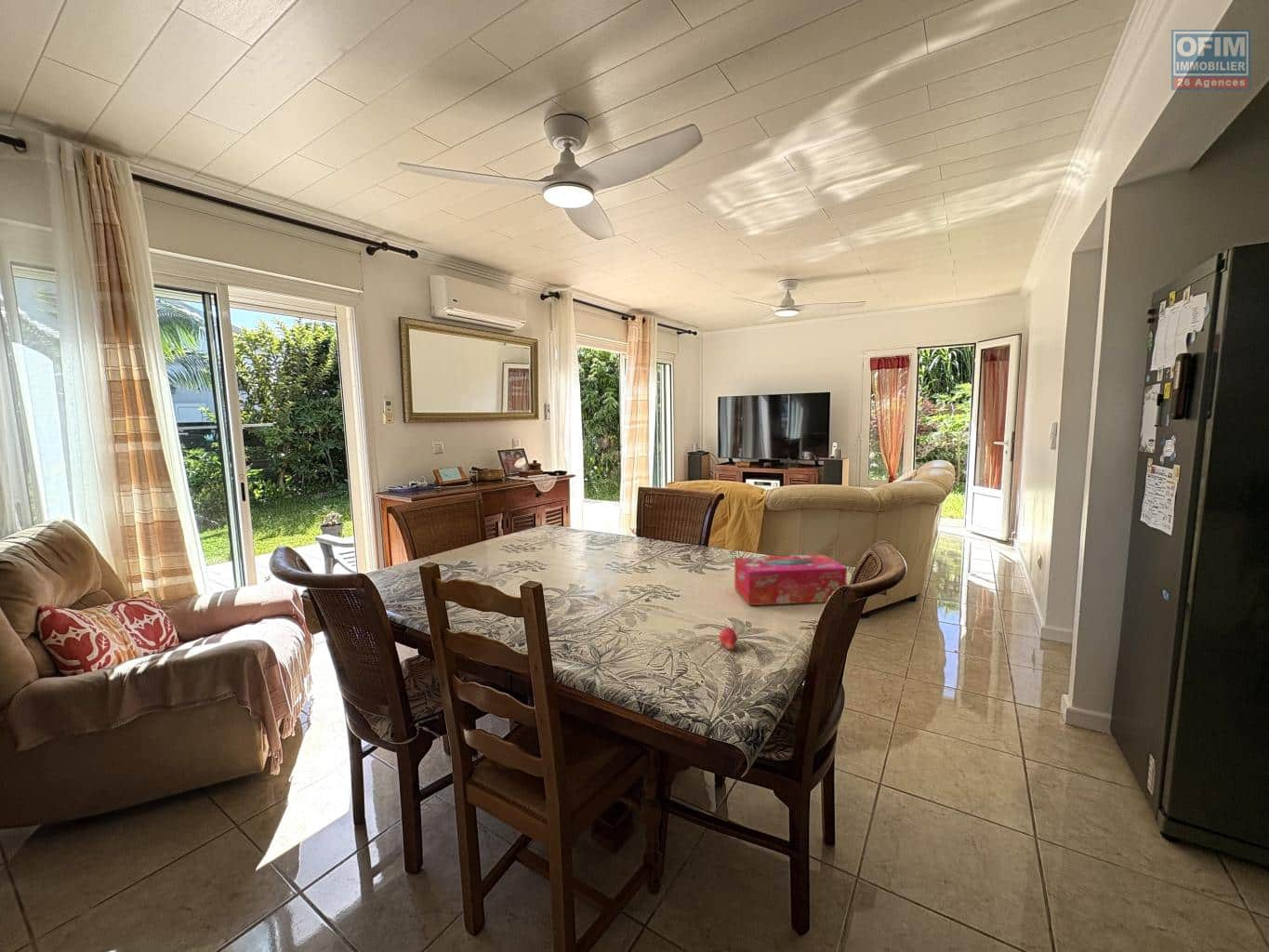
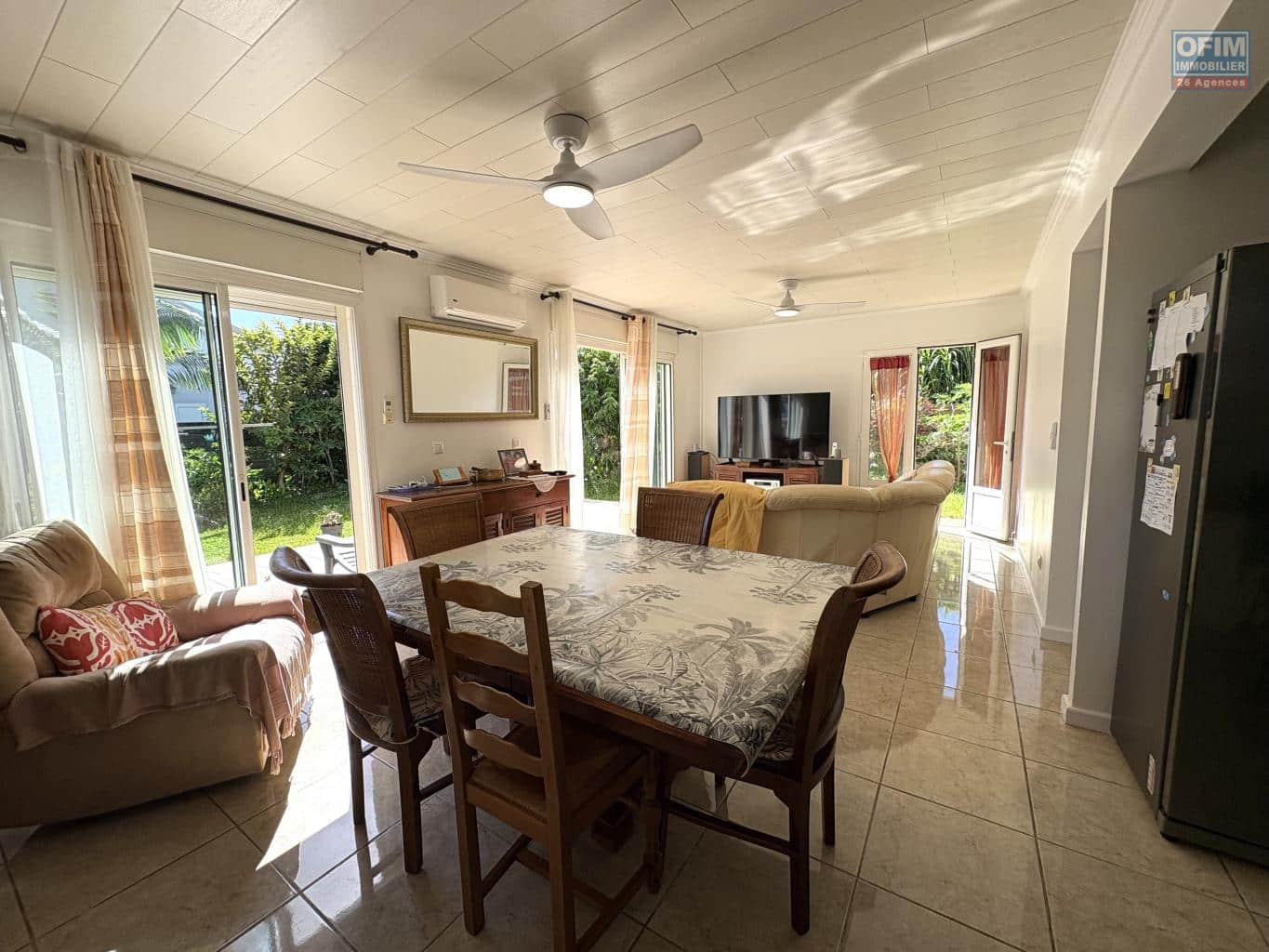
- tissue box [734,553,848,606]
- fruit [719,623,738,651]
